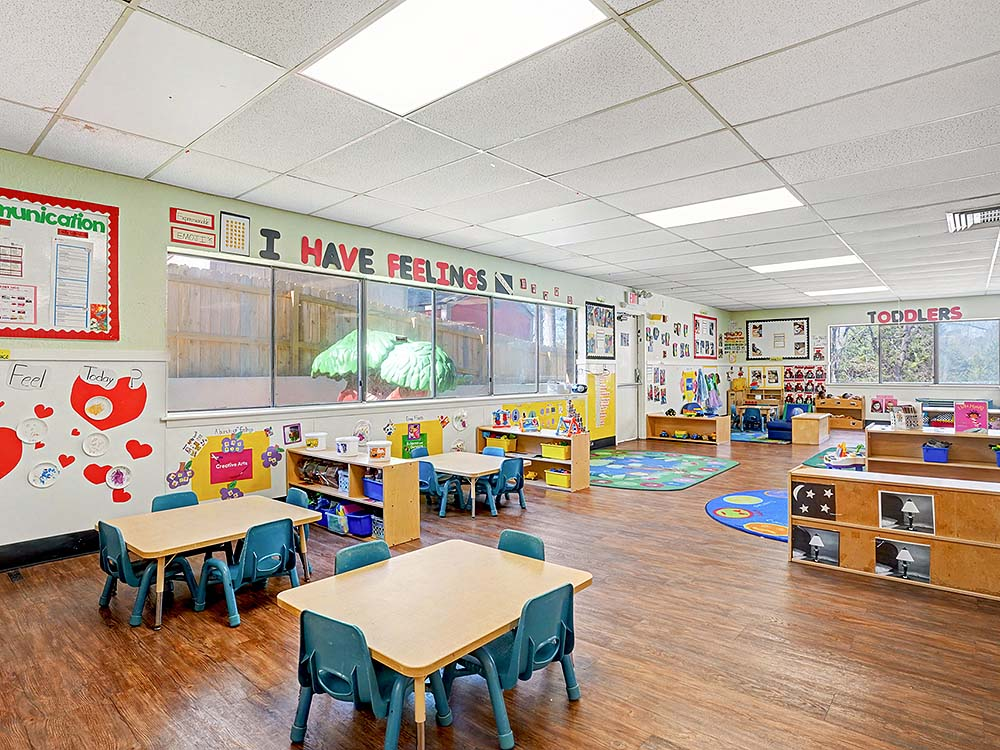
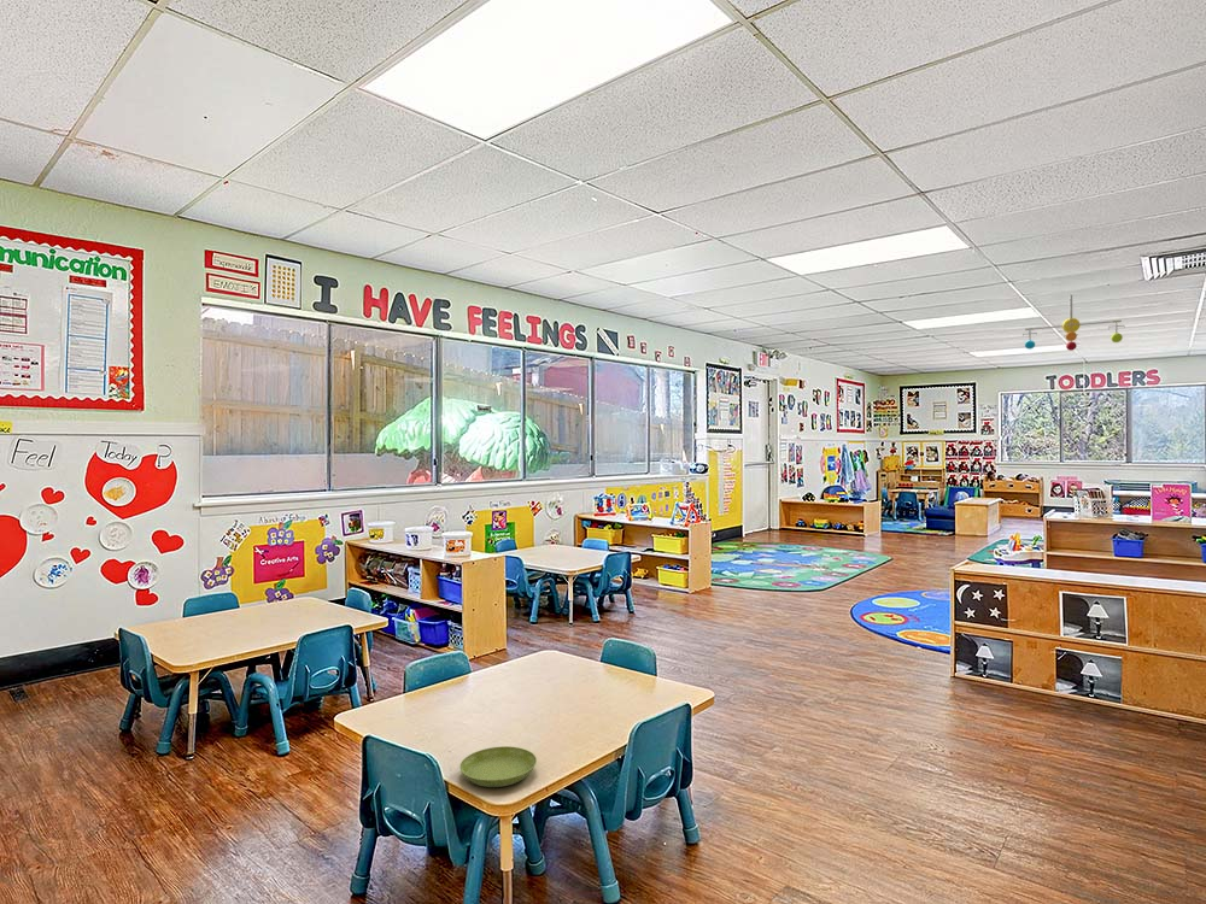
+ mobile [1021,294,1126,352]
+ saucer [458,745,538,788]
